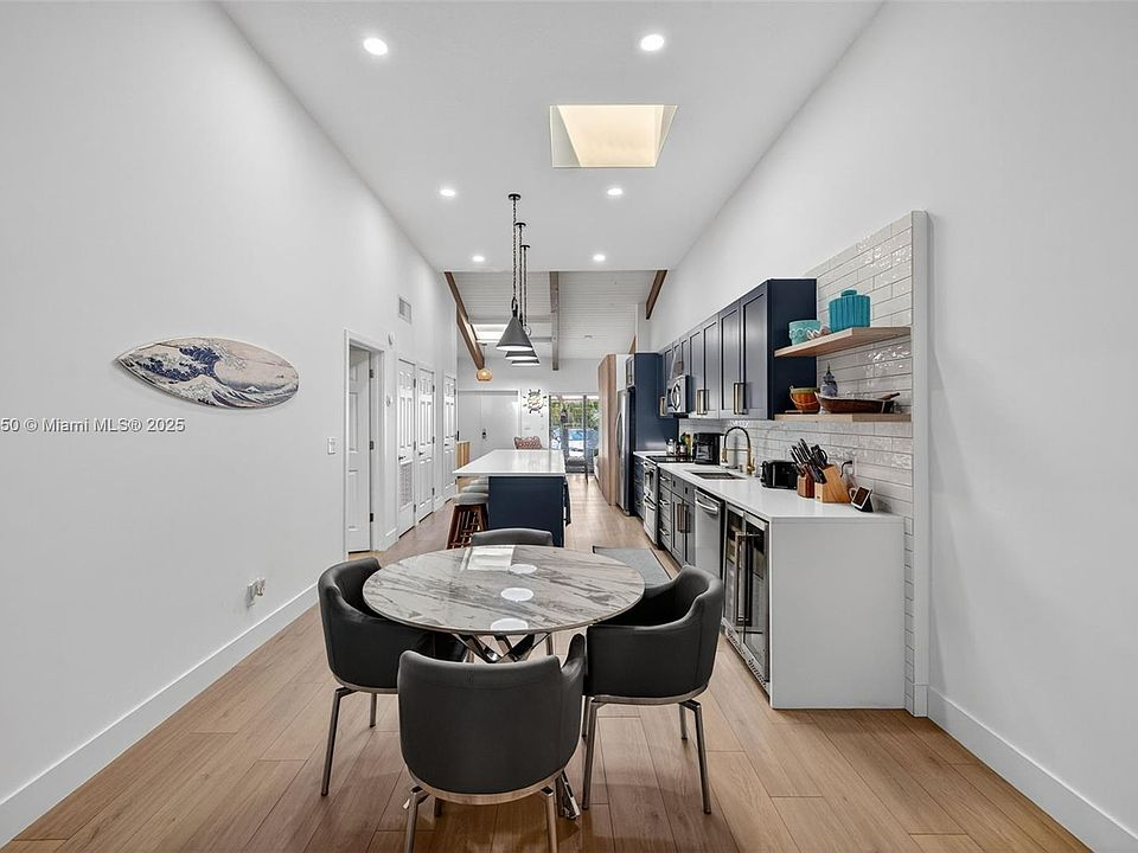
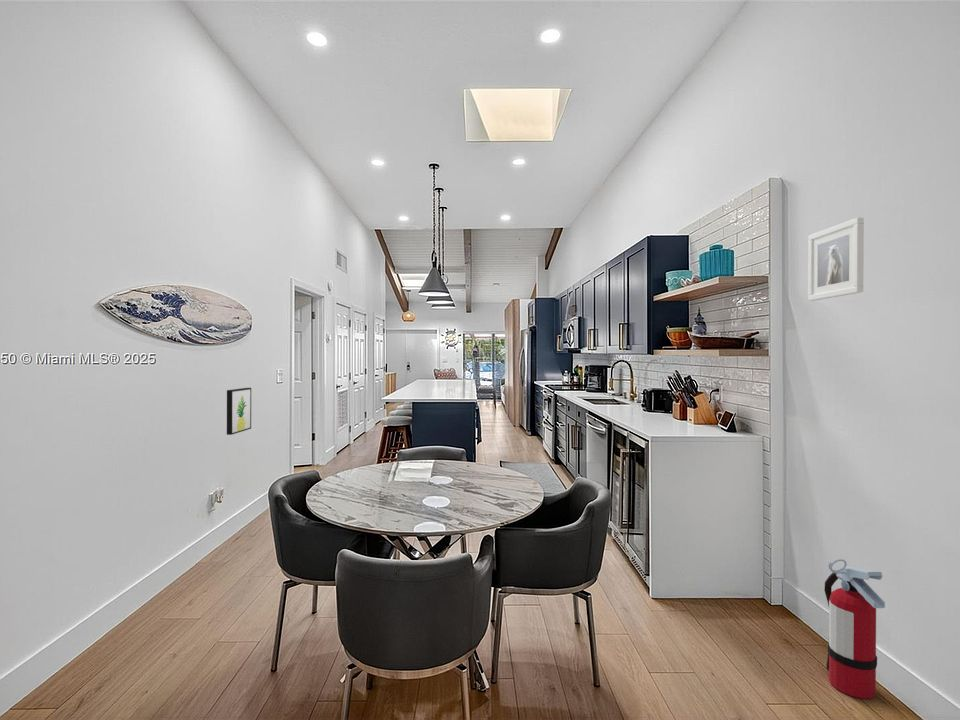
+ wall art [226,387,252,436]
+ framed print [807,216,865,302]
+ fire extinguisher [823,558,886,700]
